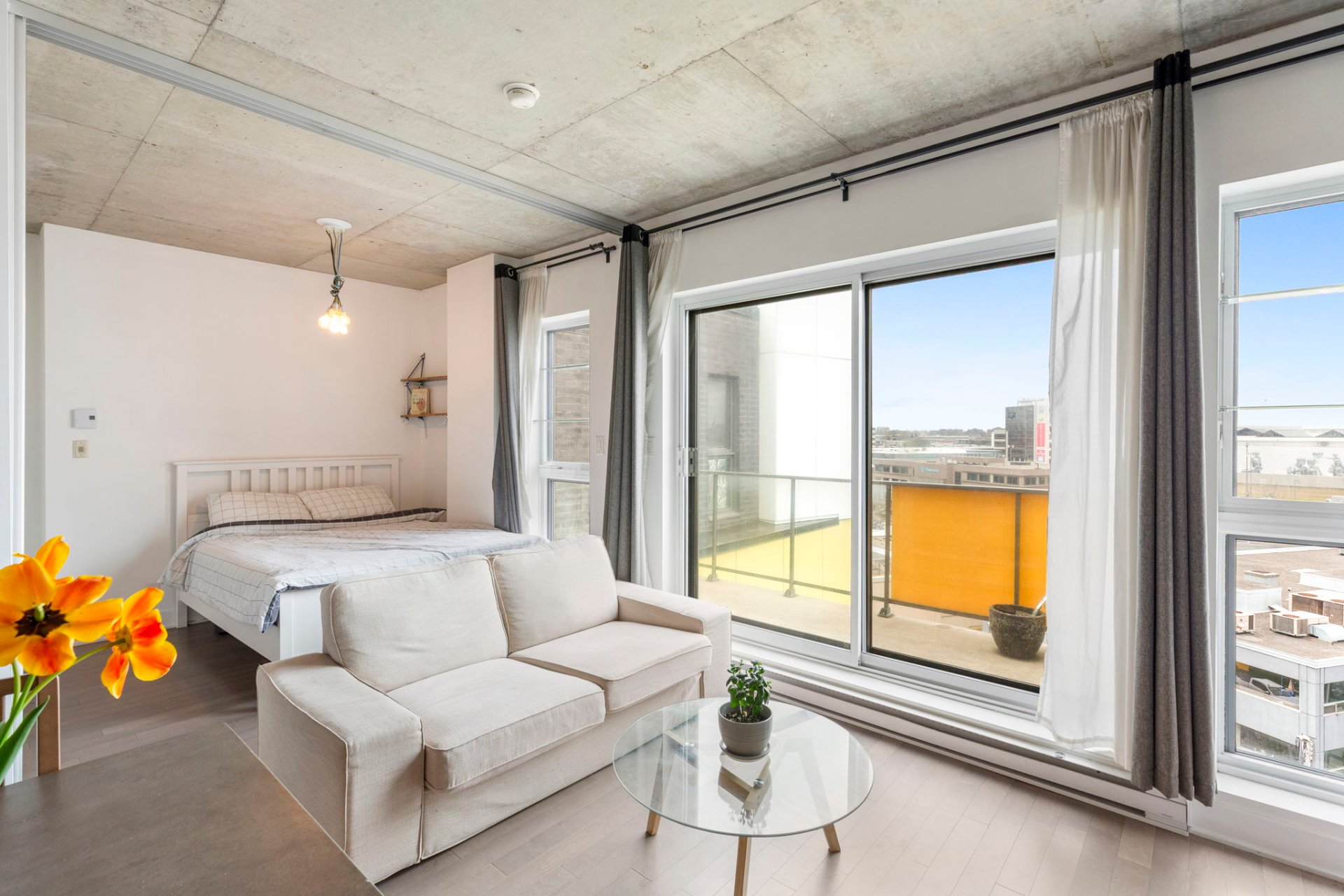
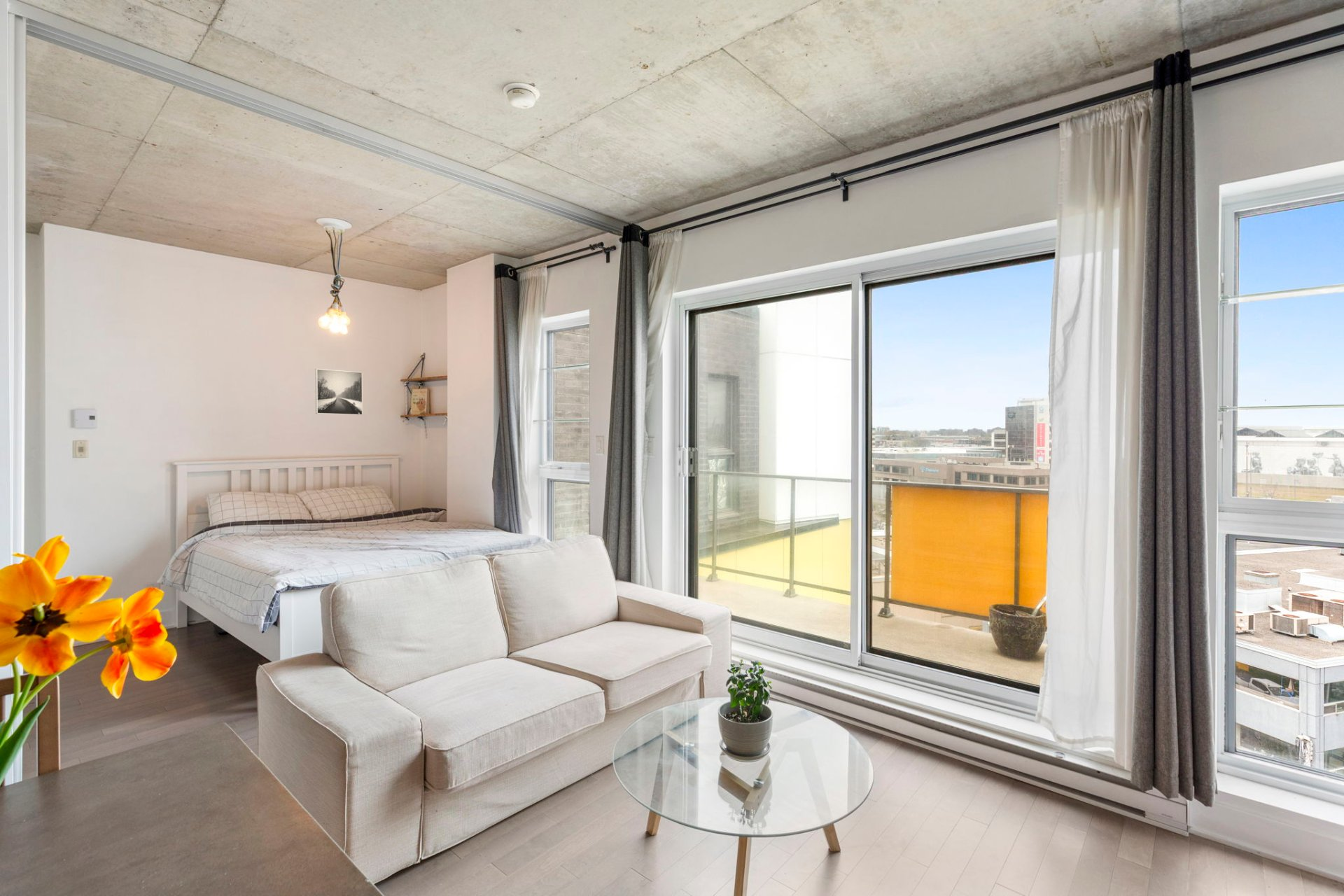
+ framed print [314,368,363,416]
